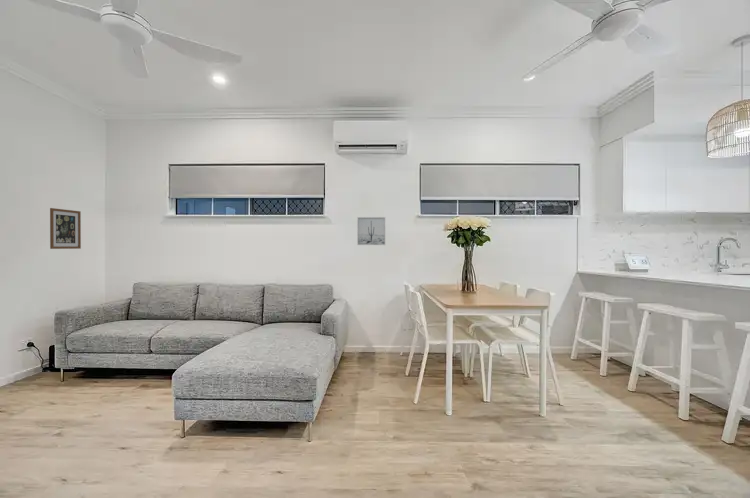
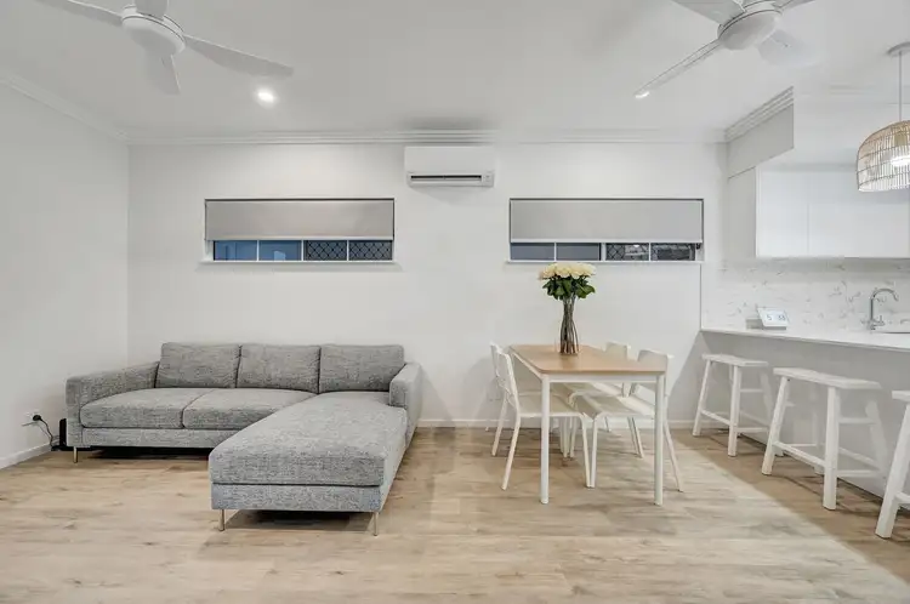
- wall art [356,216,386,246]
- wall art [49,207,82,250]
